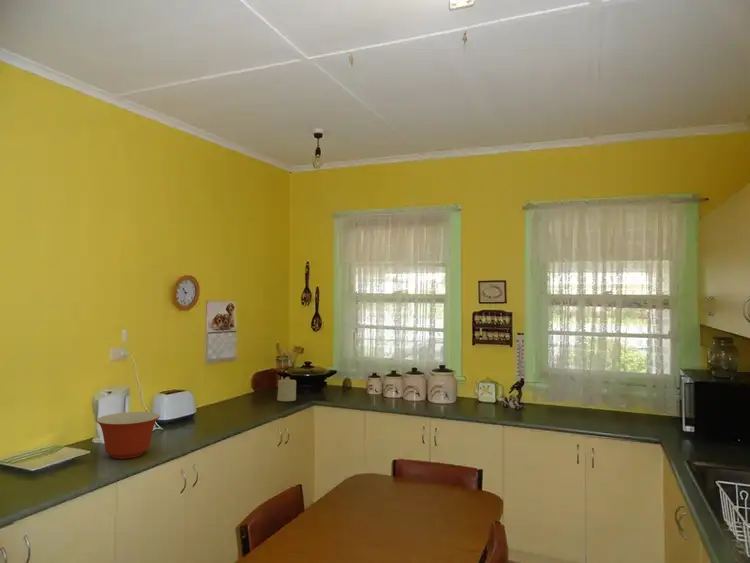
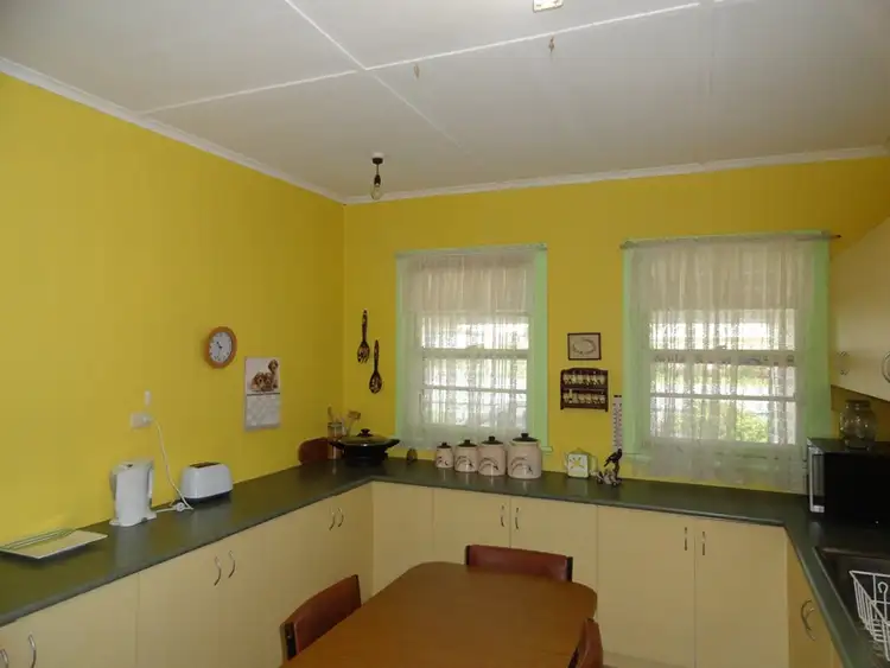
- candle [276,376,297,402]
- mixing bowl [95,411,161,460]
